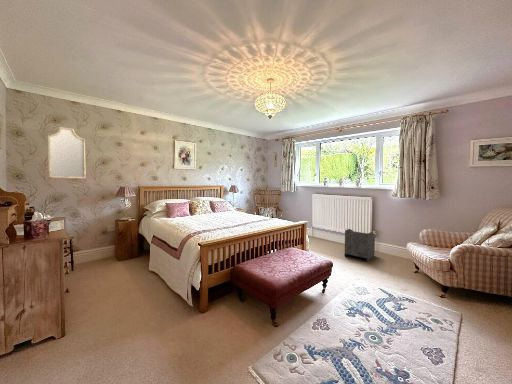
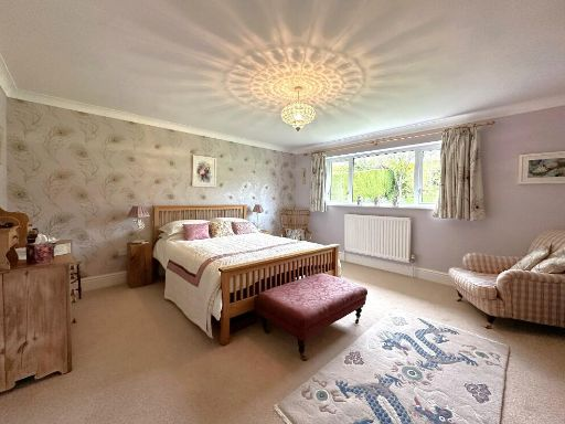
- home mirror [47,126,87,180]
- waste basket [344,228,376,262]
